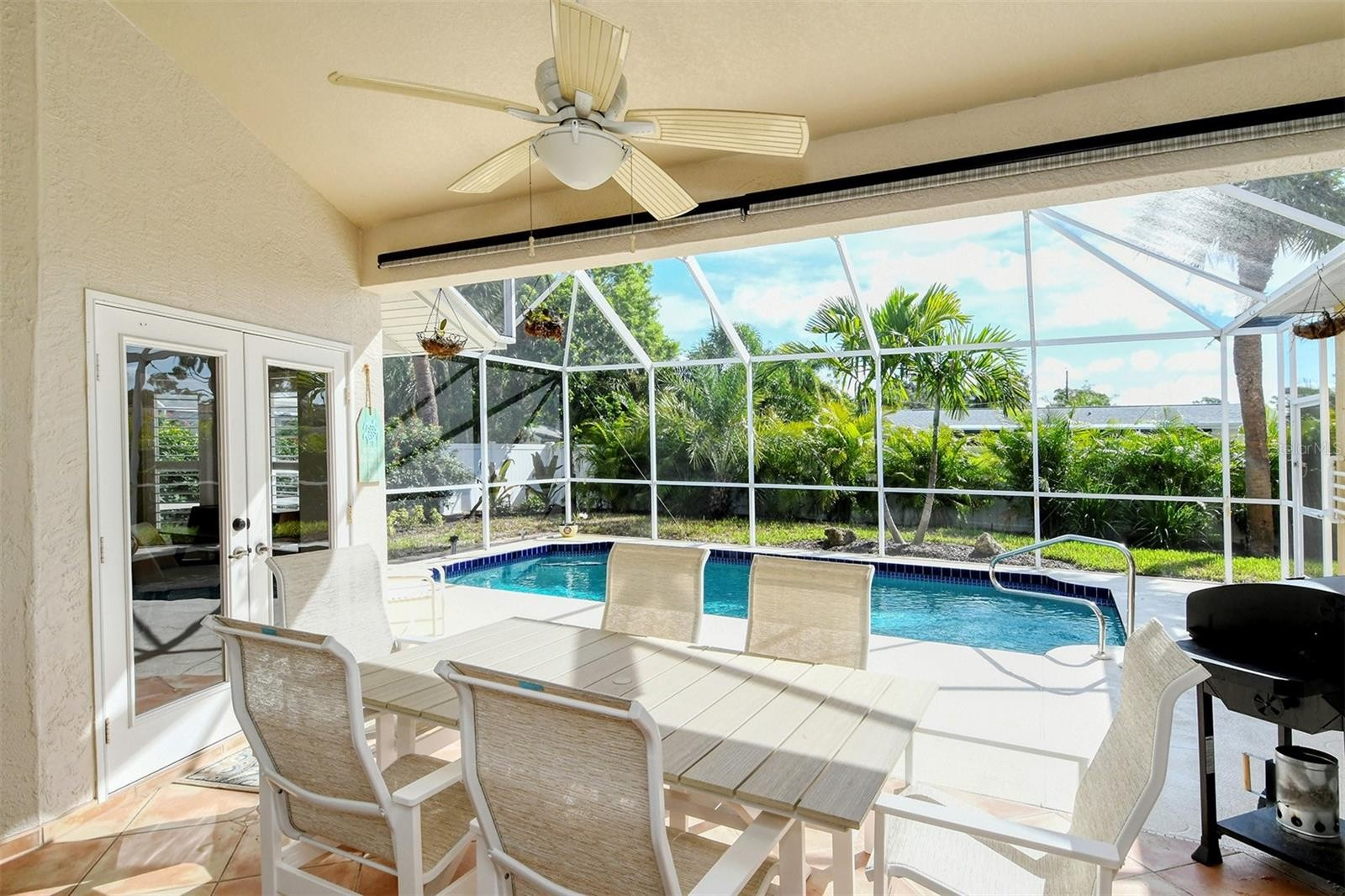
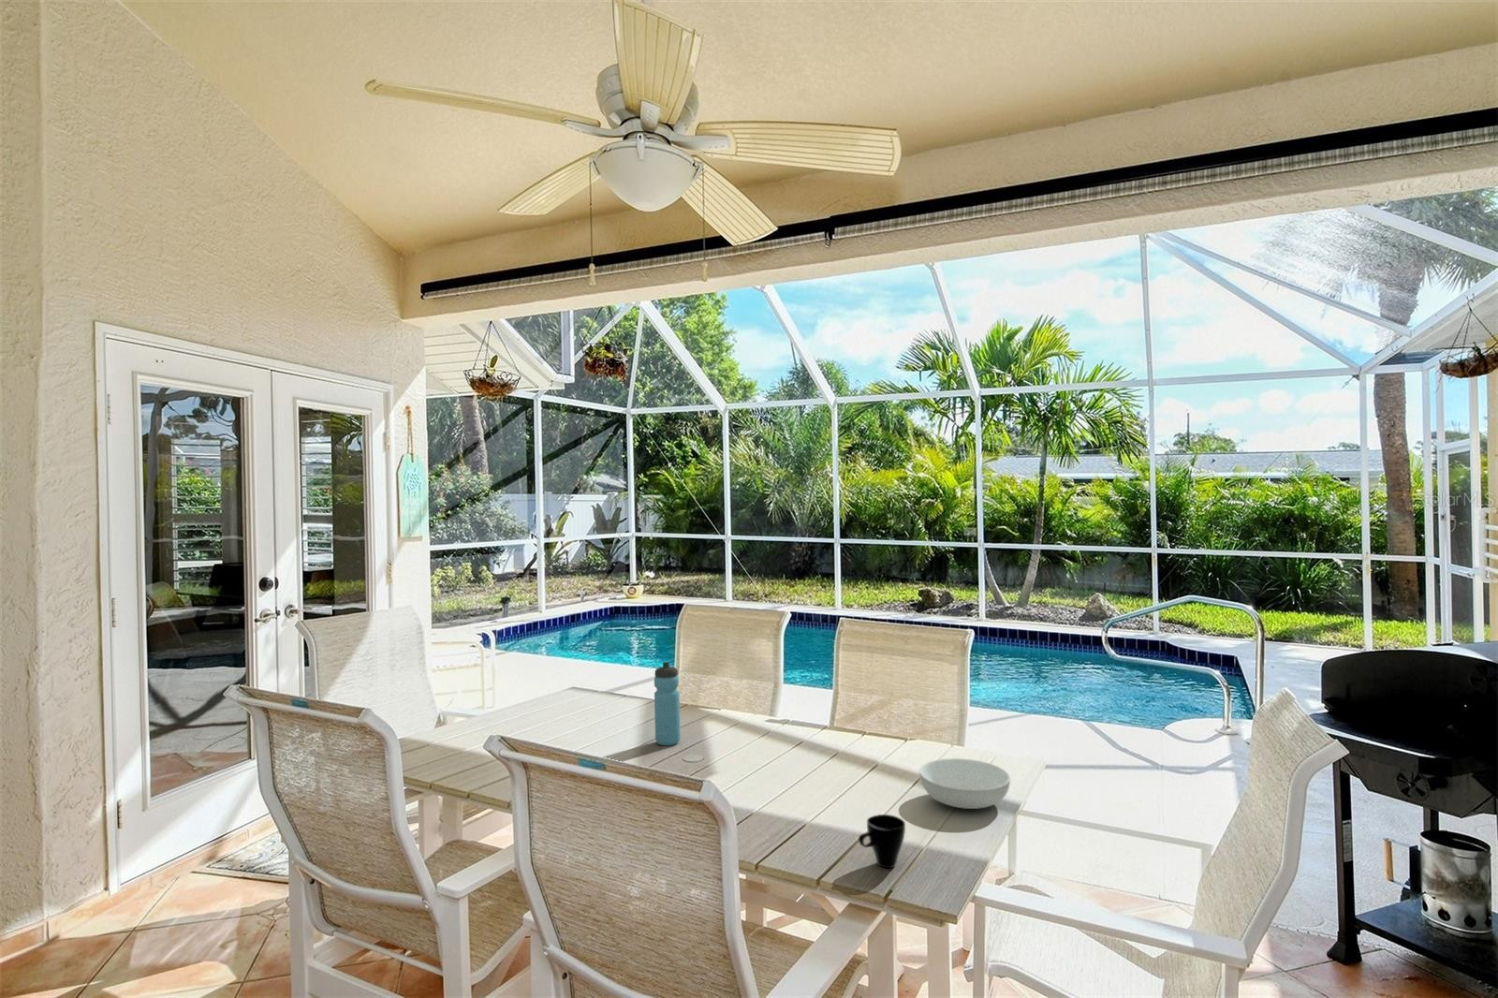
+ cup [858,813,907,870]
+ serving bowl [919,757,1011,810]
+ water bottle [654,661,682,746]
